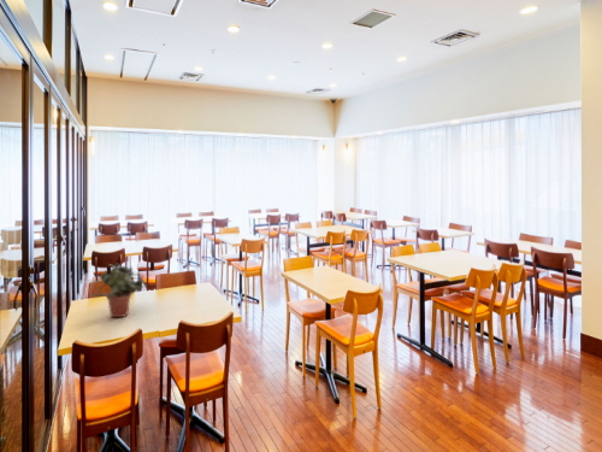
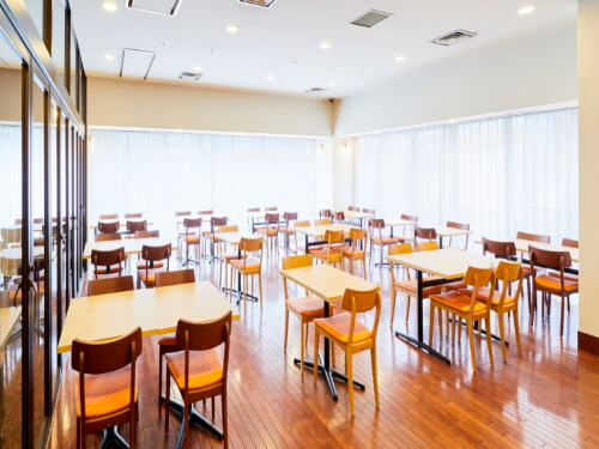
- potted plant [88,263,146,318]
